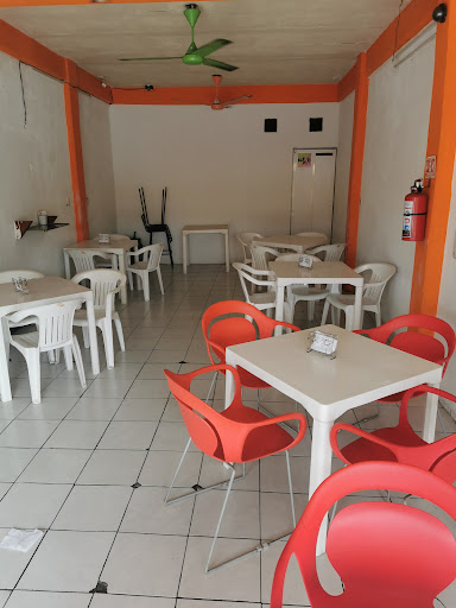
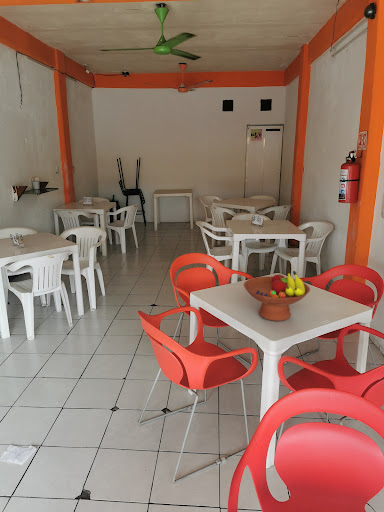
+ fruit bowl [243,269,311,322]
